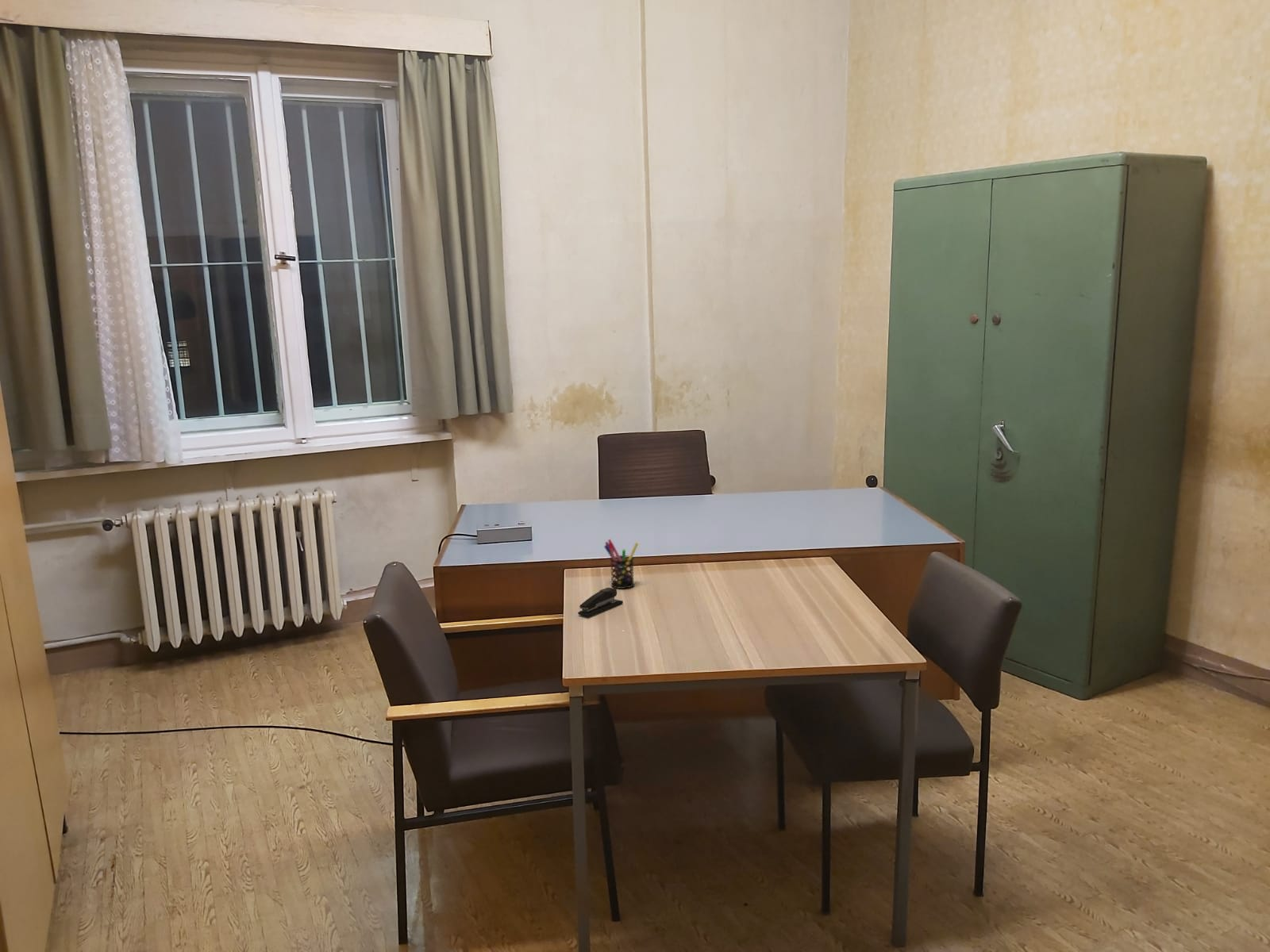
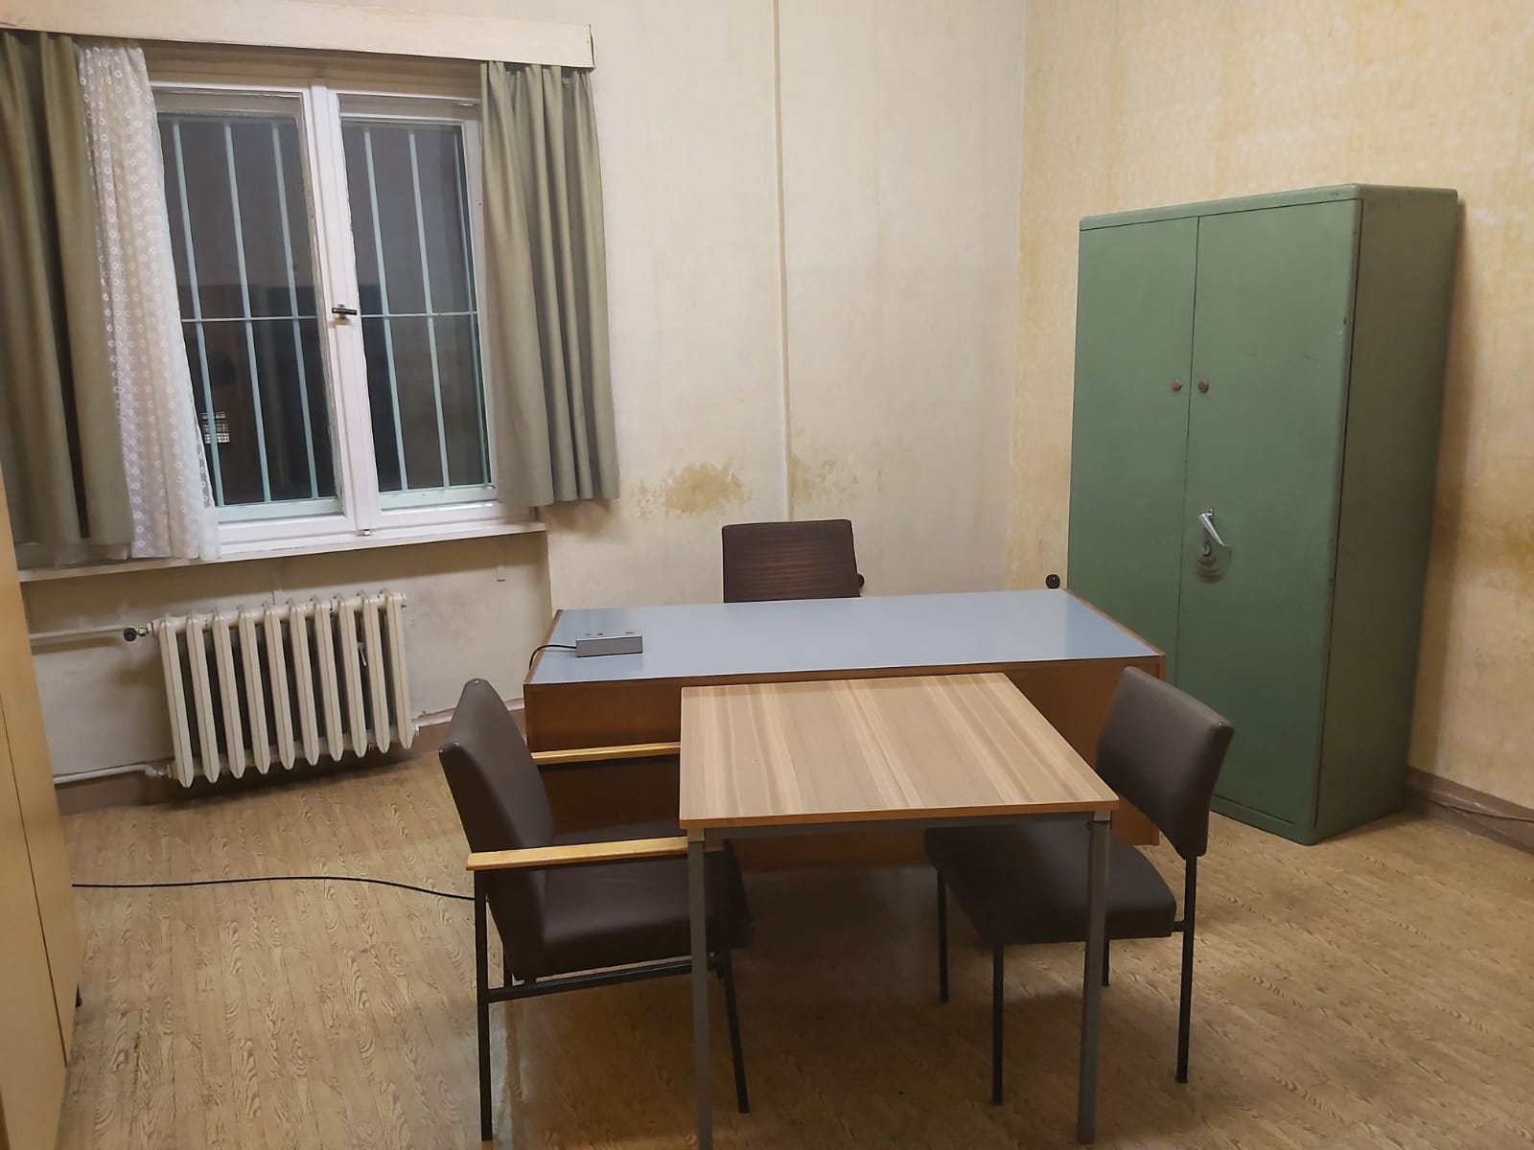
- pen holder [603,539,639,589]
- stapler [577,587,624,617]
